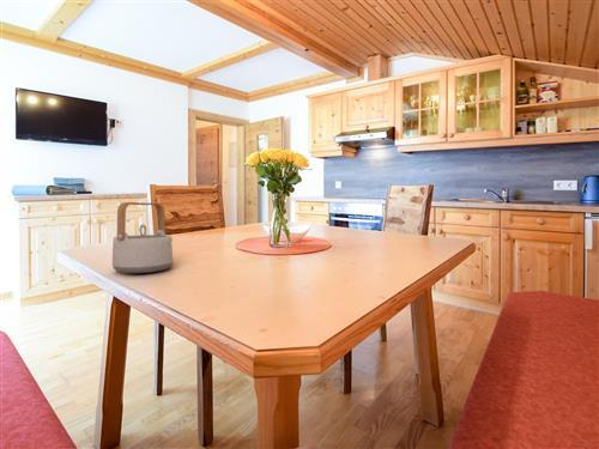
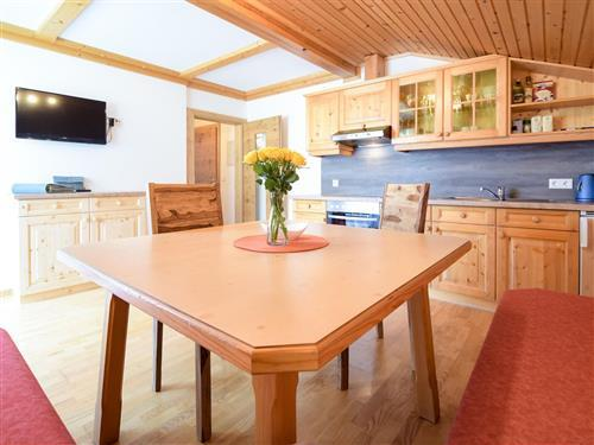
- teapot [111,201,174,274]
